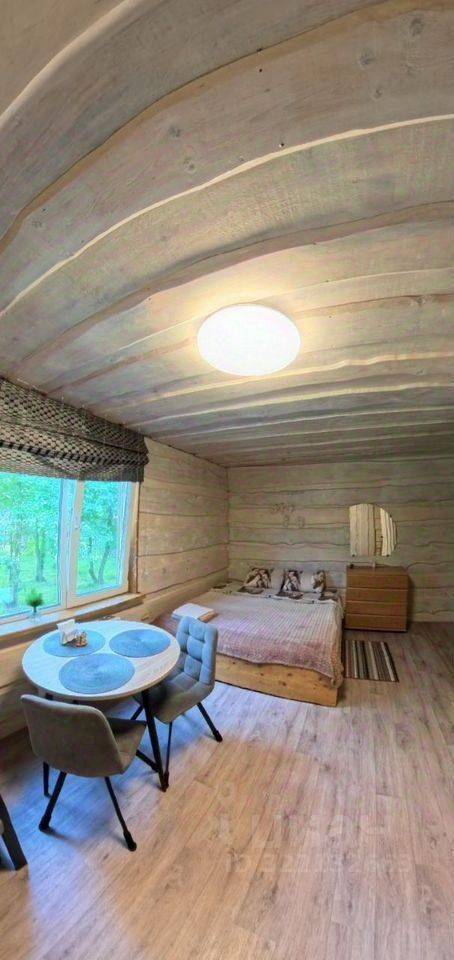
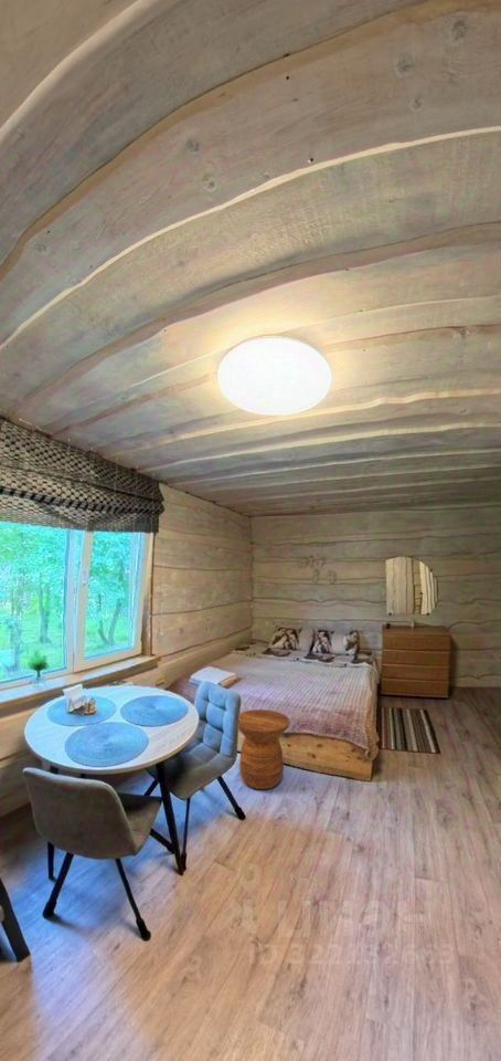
+ side table [237,708,290,790]
